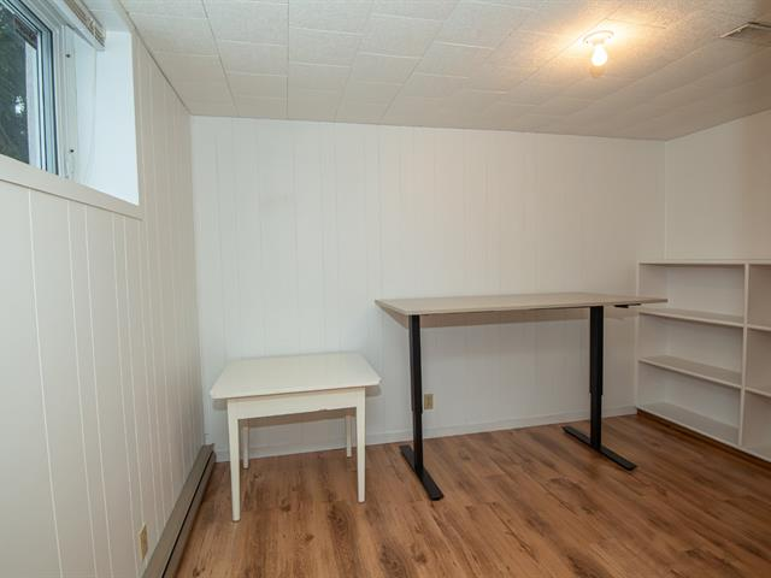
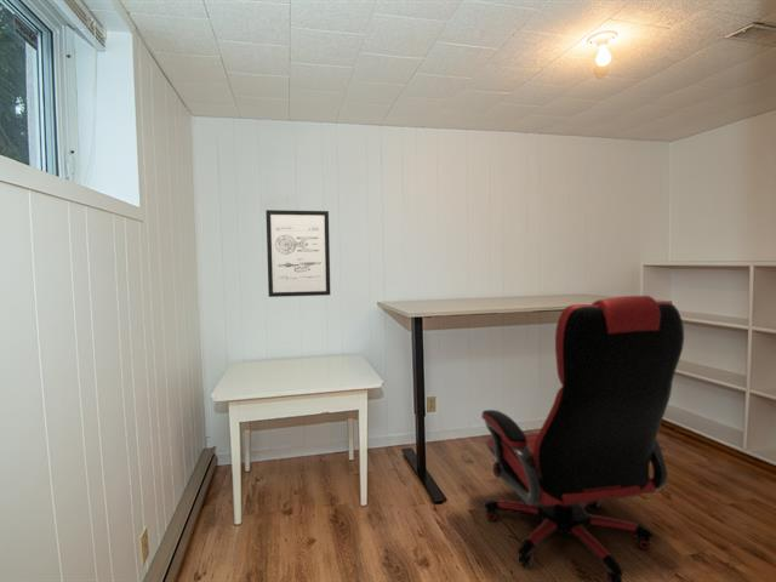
+ wall art [264,209,331,298]
+ office chair [480,295,685,582]
